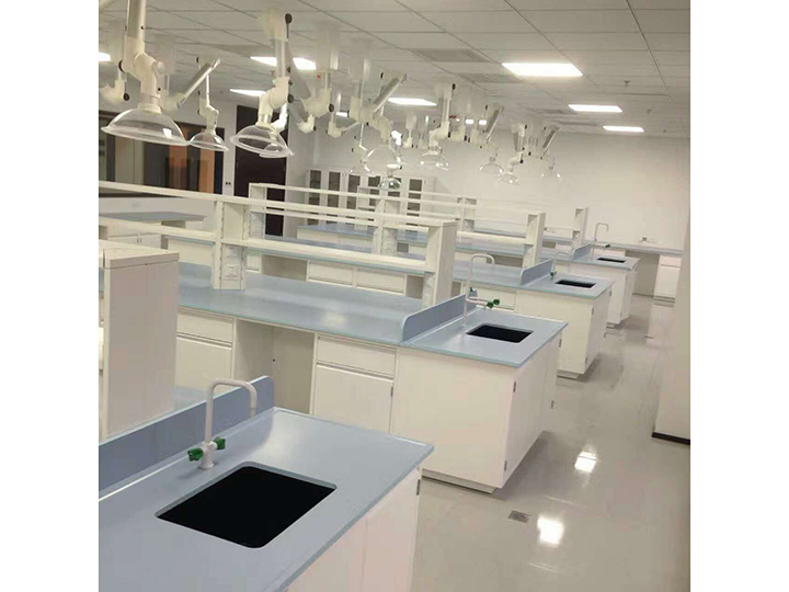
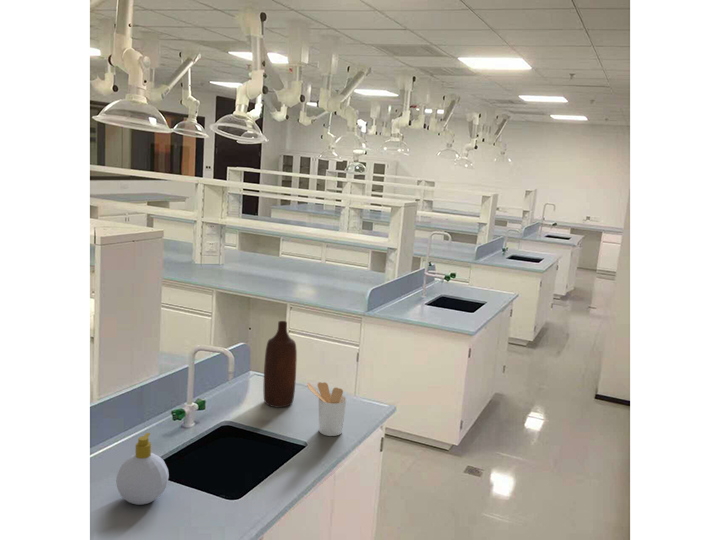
+ bottle [263,320,298,408]
+ soap bottle [115,432,170,506]
+ utensil holder [306,381,347,437]
